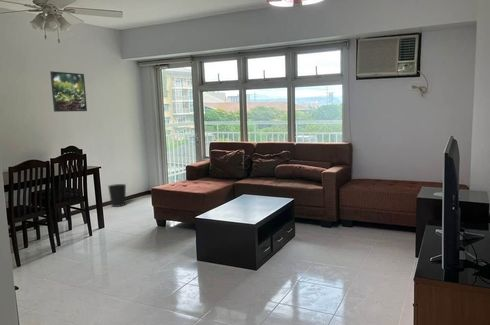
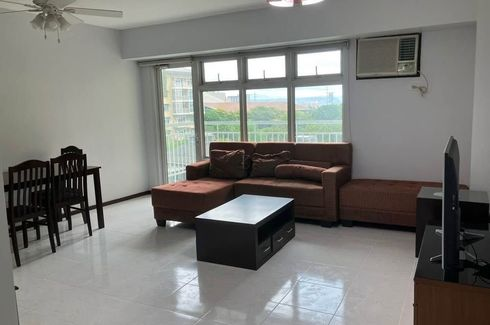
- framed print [49,70,88,113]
- wastebasket [107,183,127,208]
